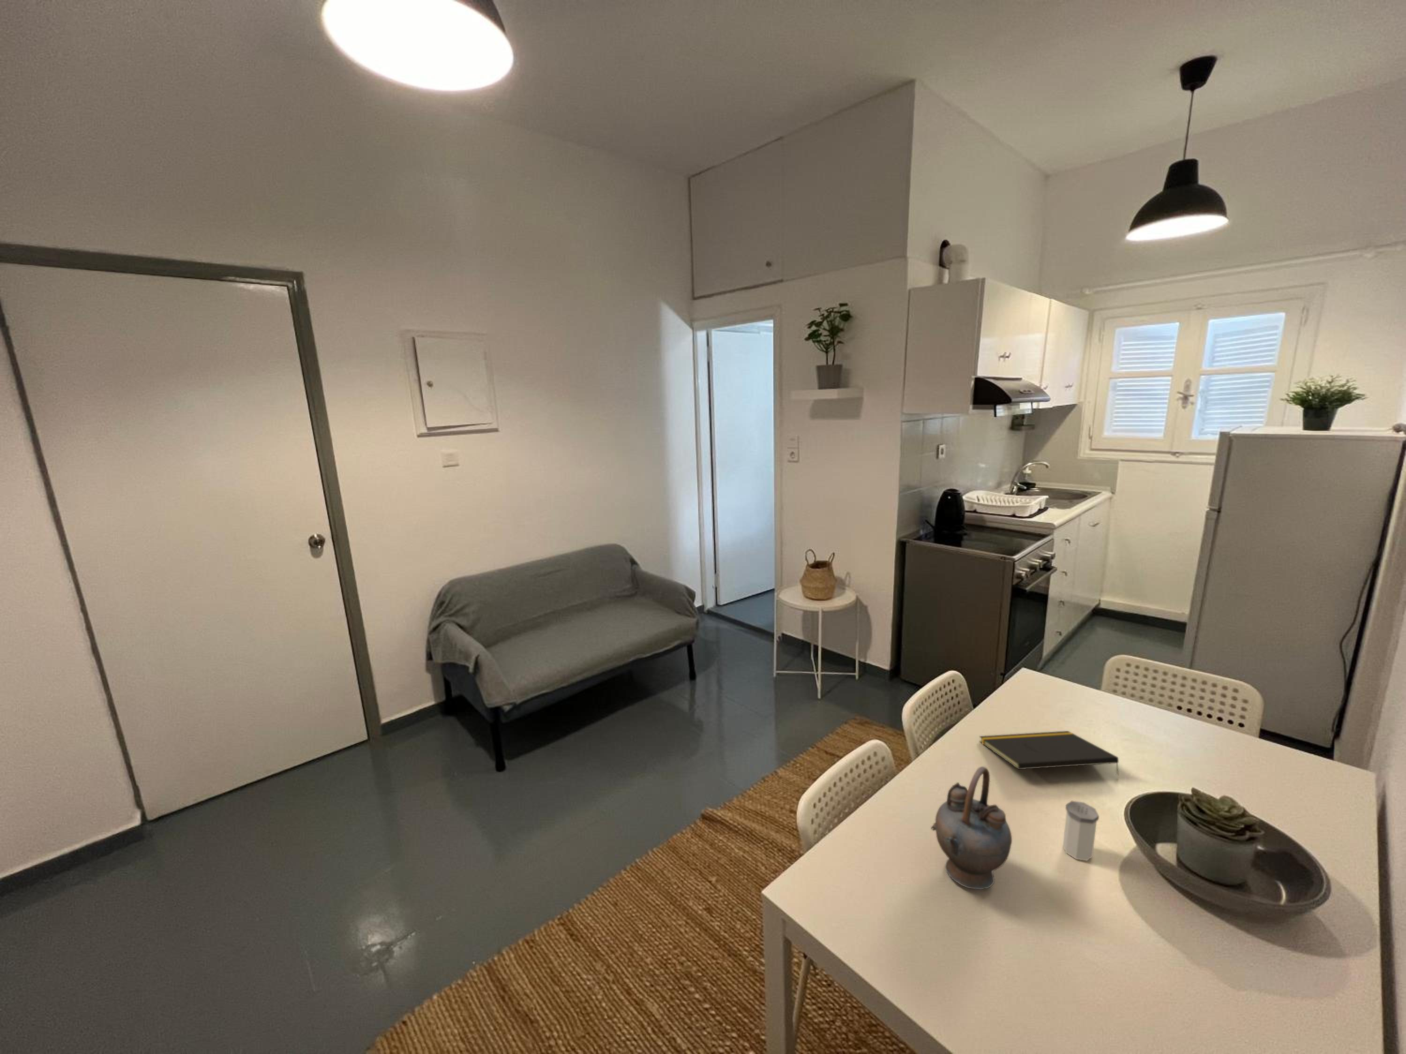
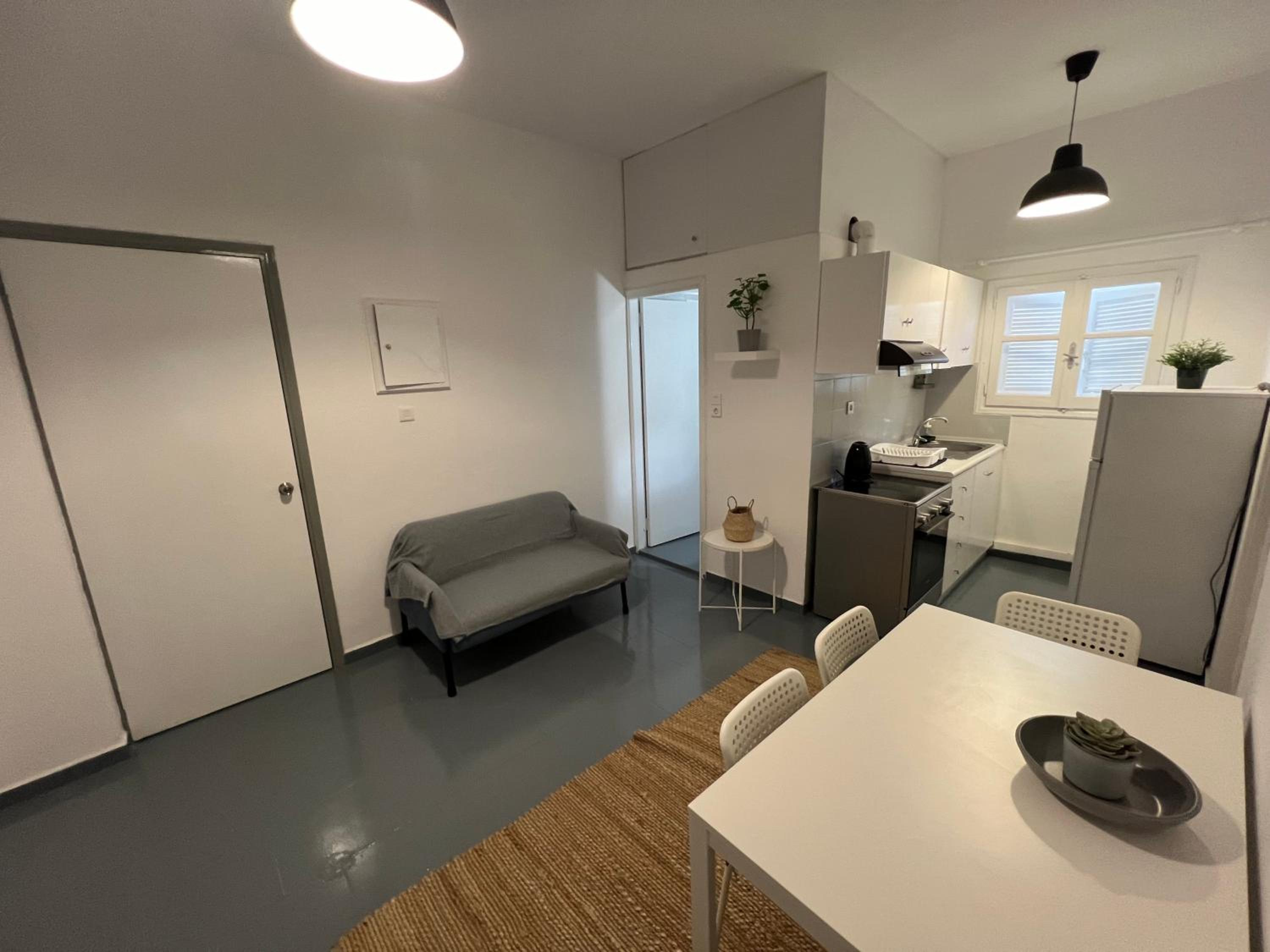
- salt shaker [1063,800,1099,861]
- teapot [930,766,1012,890]
- notepad [979,731,1119,775]
